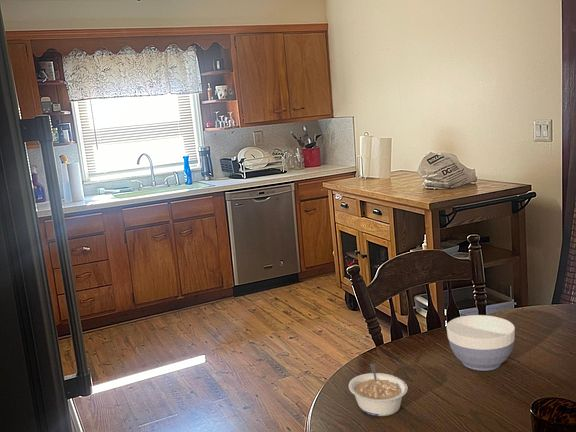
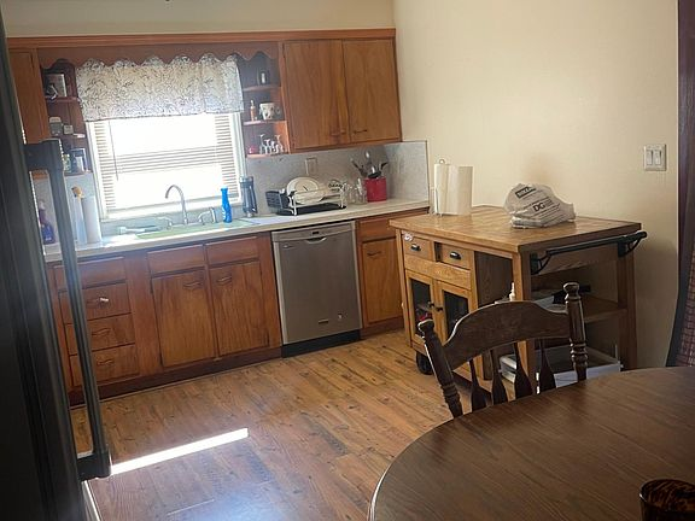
- bowl [446,314,516,372]
- legume [348,362,409,417]
